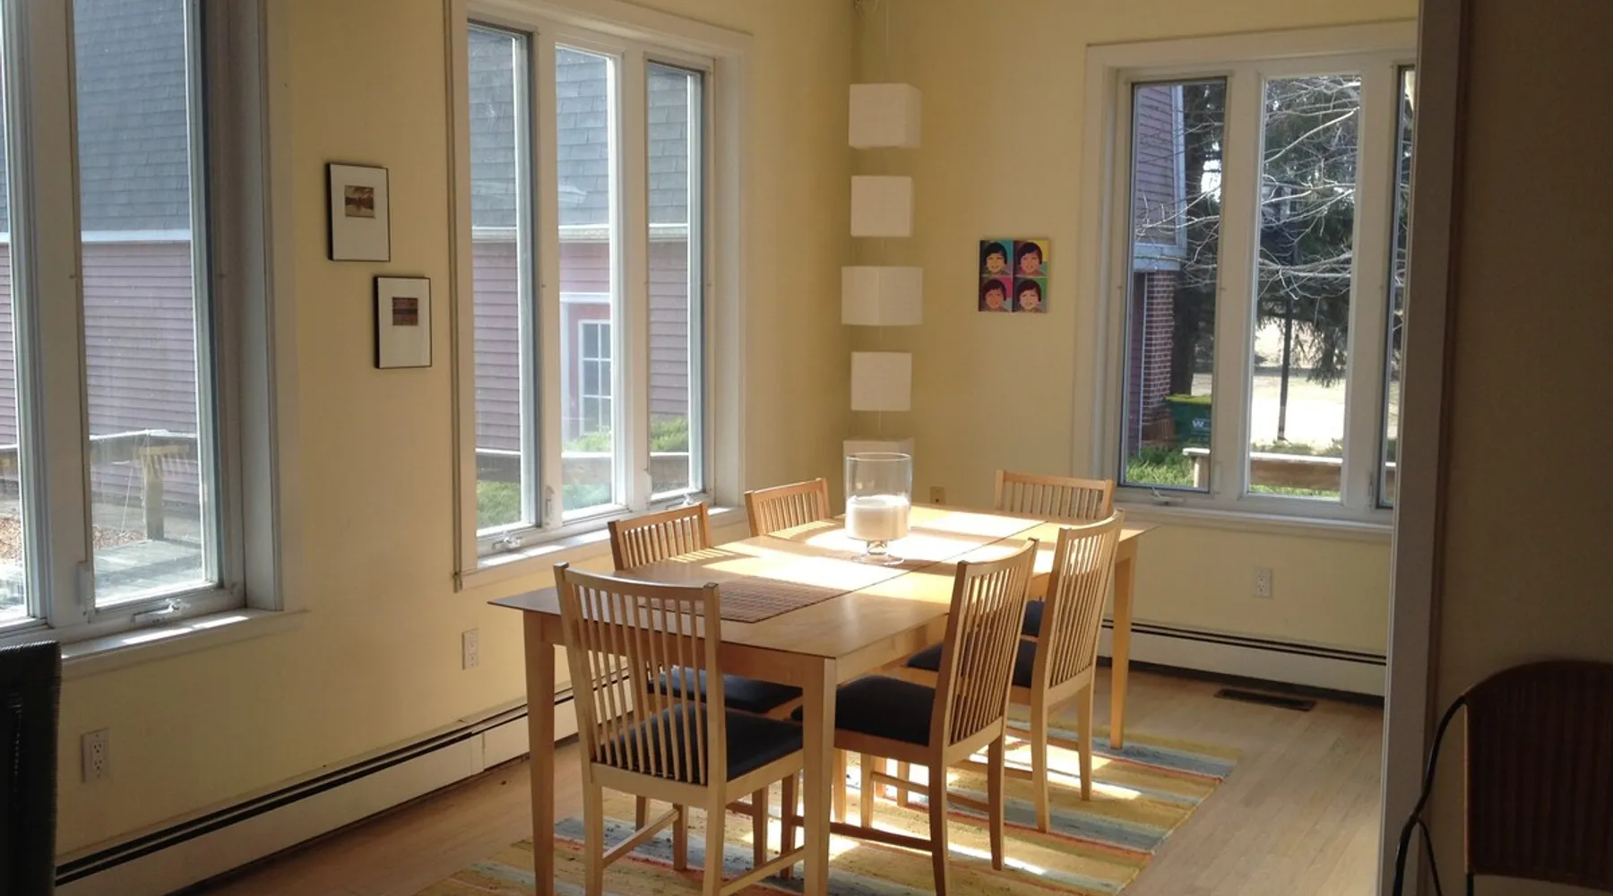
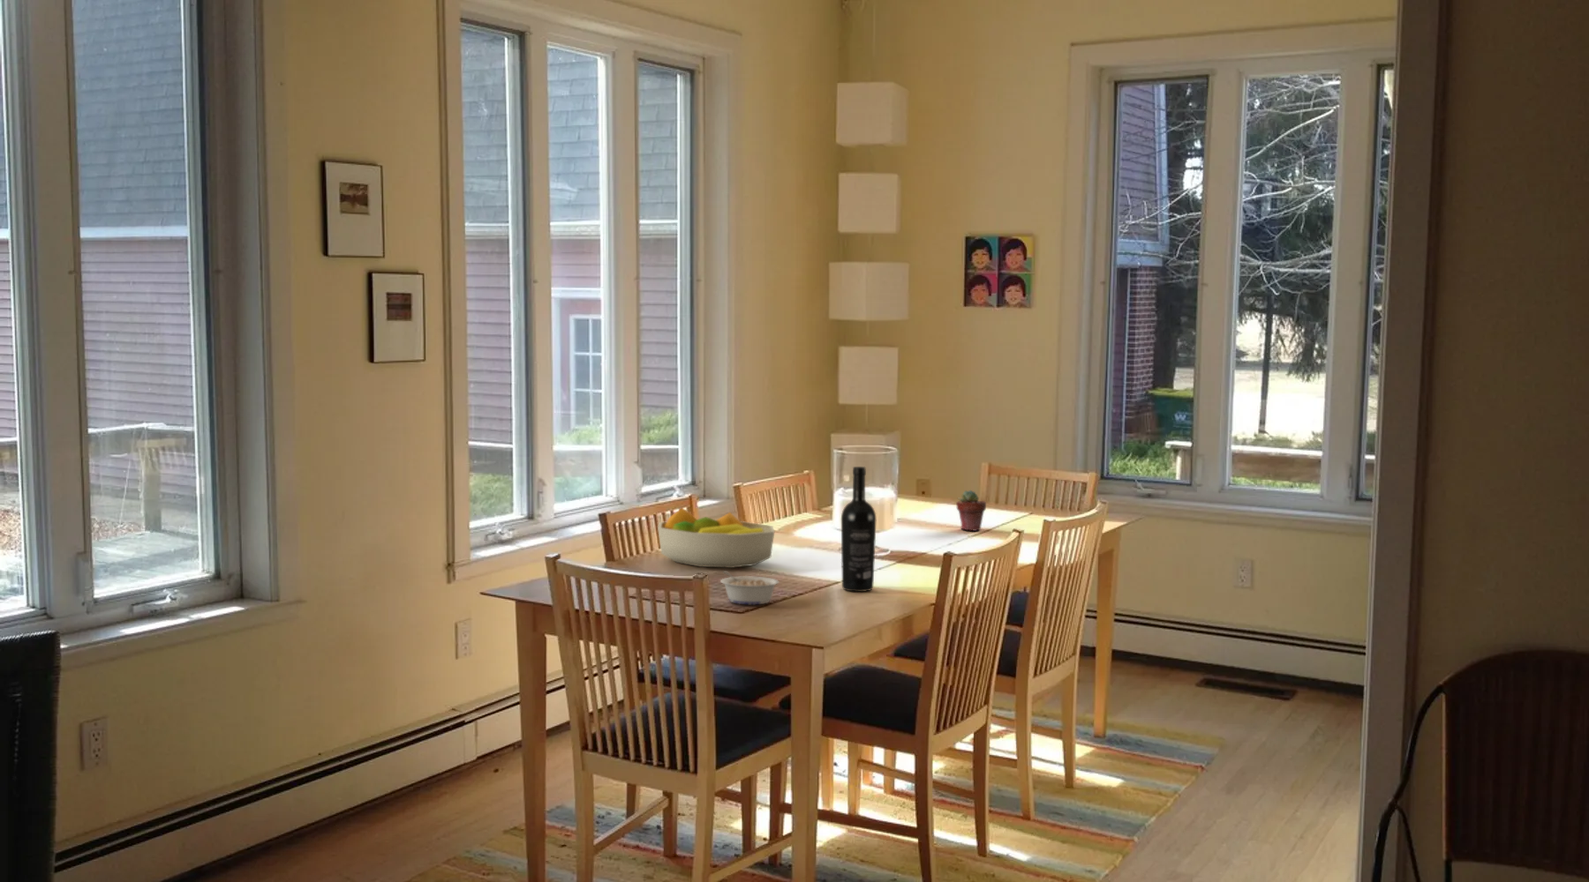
+ potted succulent [955,490,987,532]
+ wine bottle [840,466,877,593]
+ fruit bowl [656,507,775,569]
+ legume [720,570,779,605]
